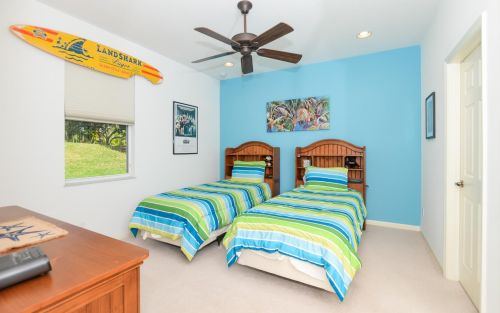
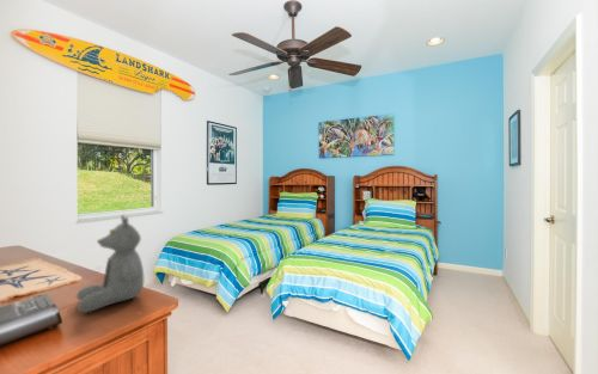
+ teddy bear [75,214,145,313]
